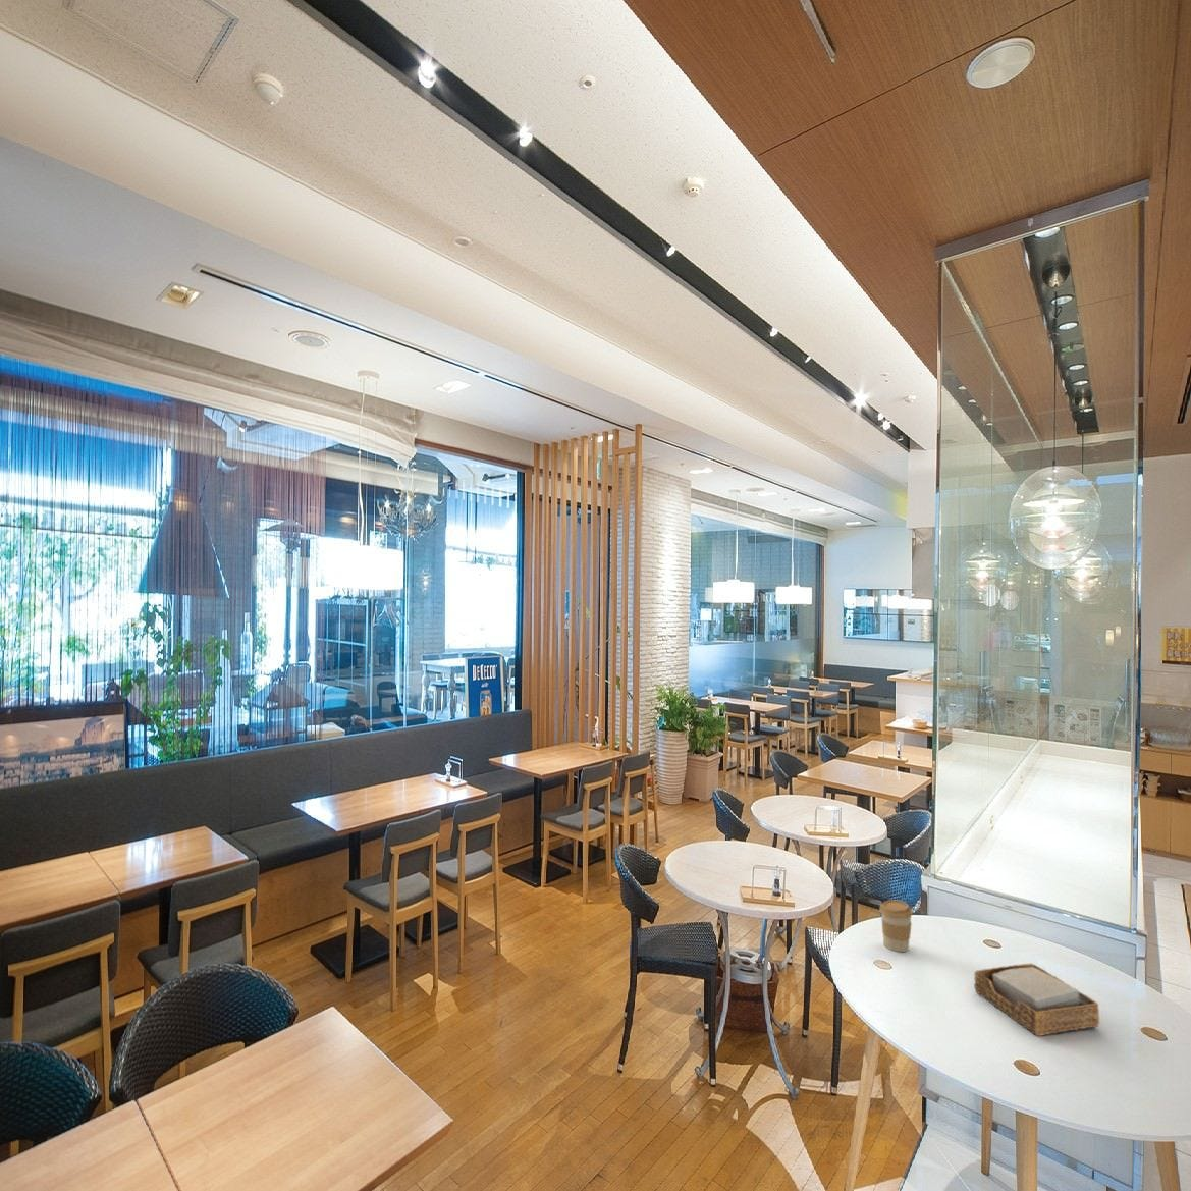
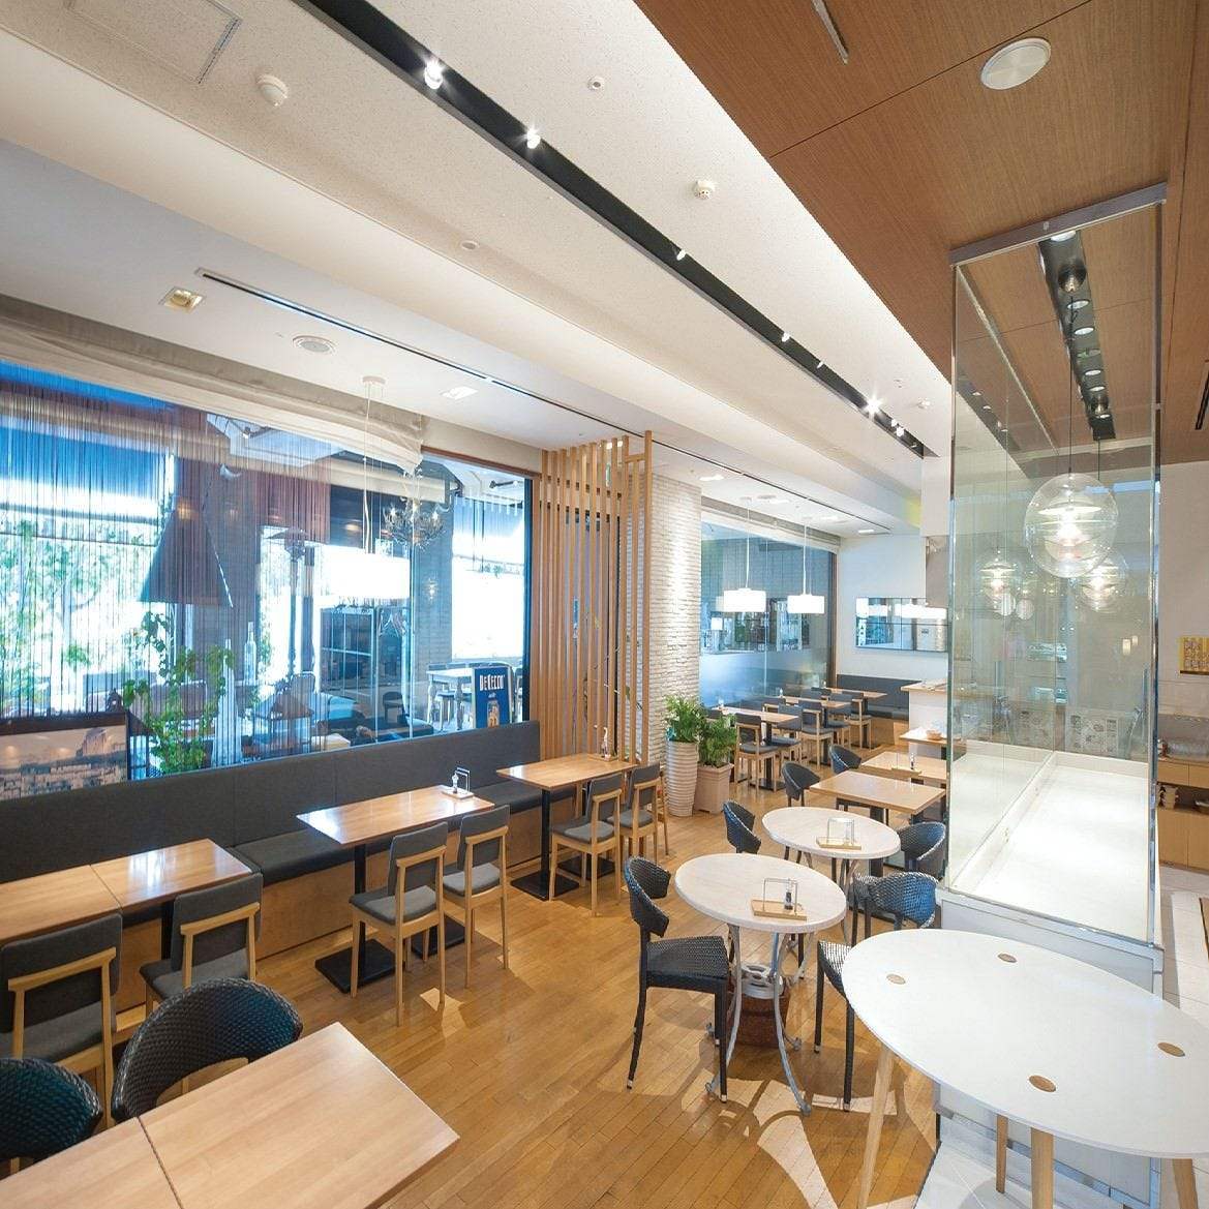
- napkin holder [973,963,1100,1037]
- coffee cup [878,899,914,952]
